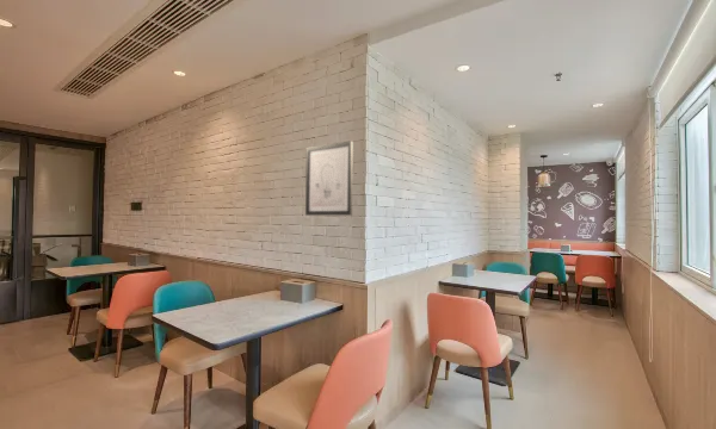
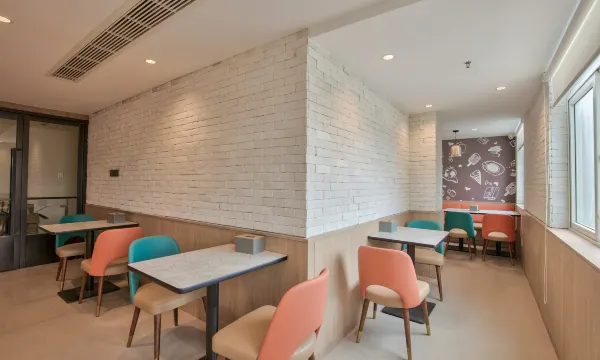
- wall art [304,139,354,217]
